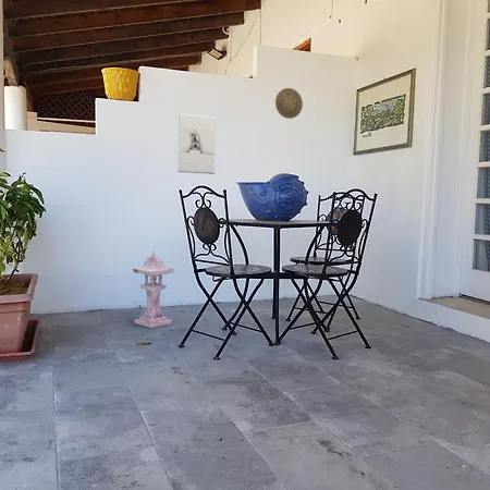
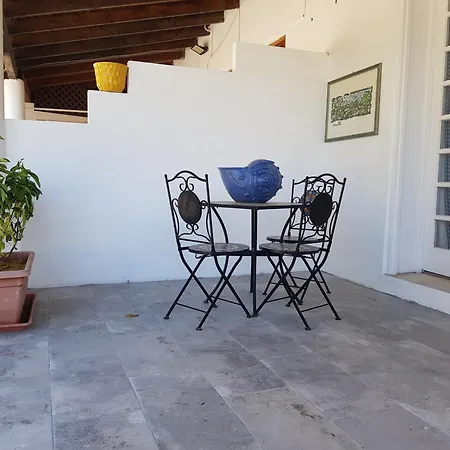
- wall sculpture [176,113,217,175]
- lantern [132,250,175,329]
- decorative plate [274,87,304,120]
